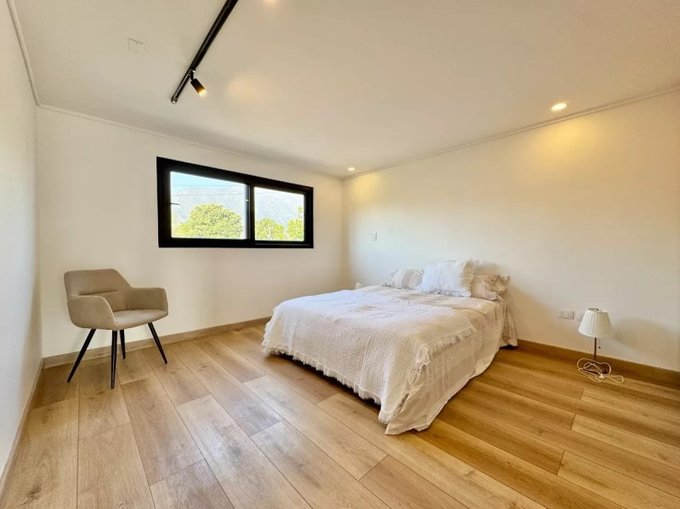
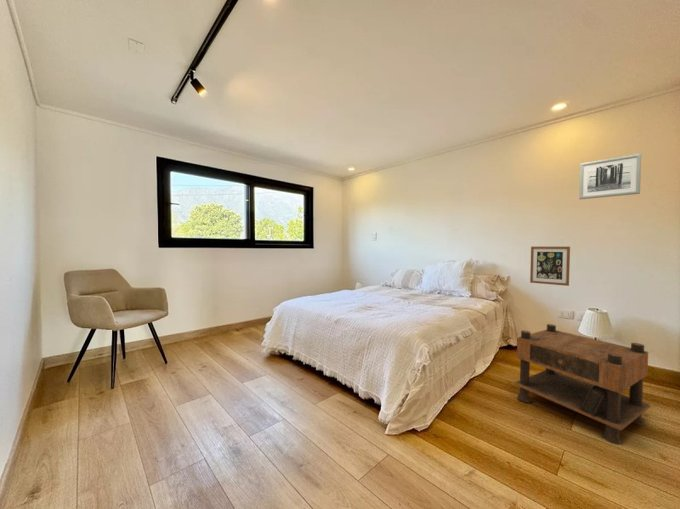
+ wall art [529,245,571,287]
+ nightstand [514,323,651,446]
+ wall art [578,153,642,200]
